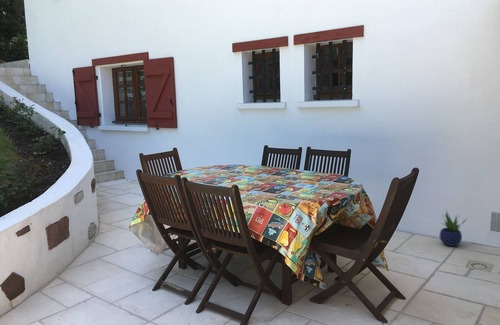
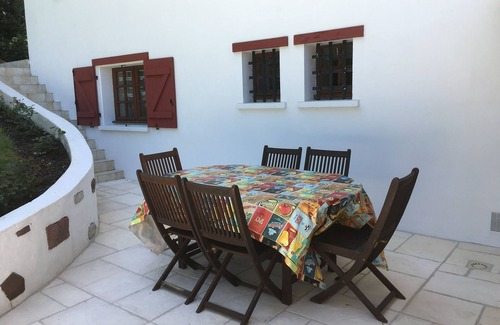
- potted plant [439,208,468,247]
